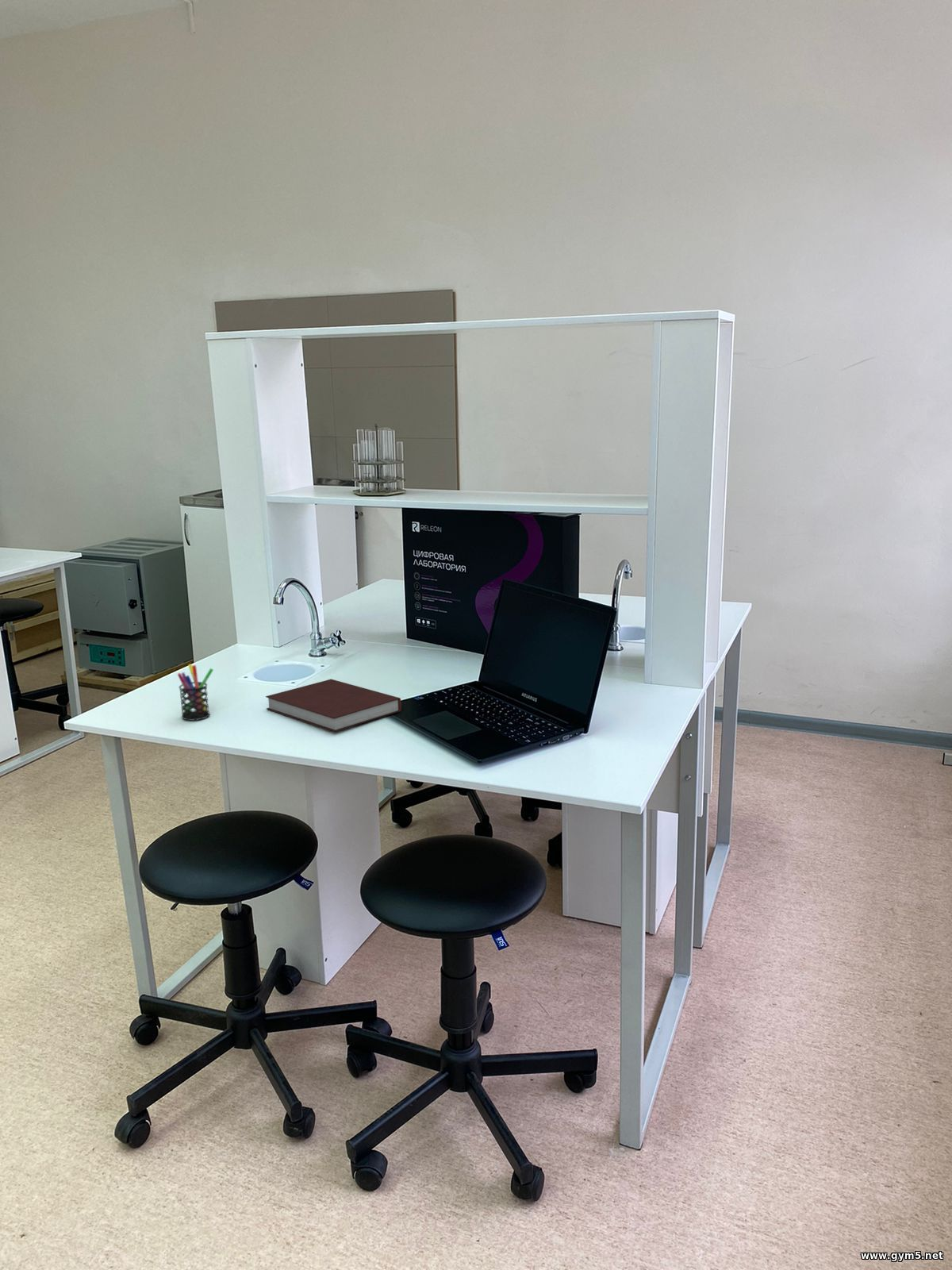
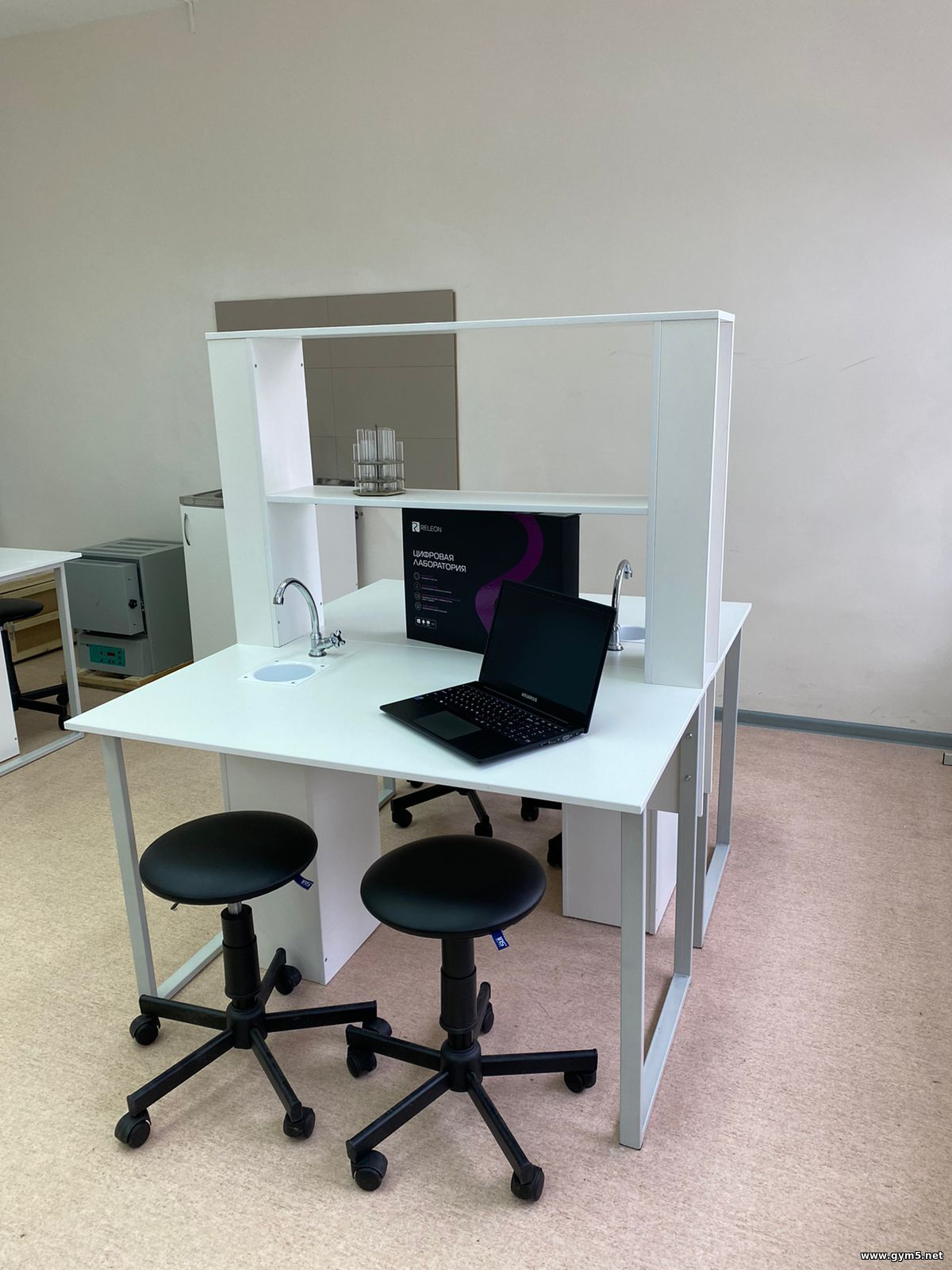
- pen holder [177,663,214,722]
- notebook [265,678,402,733]
